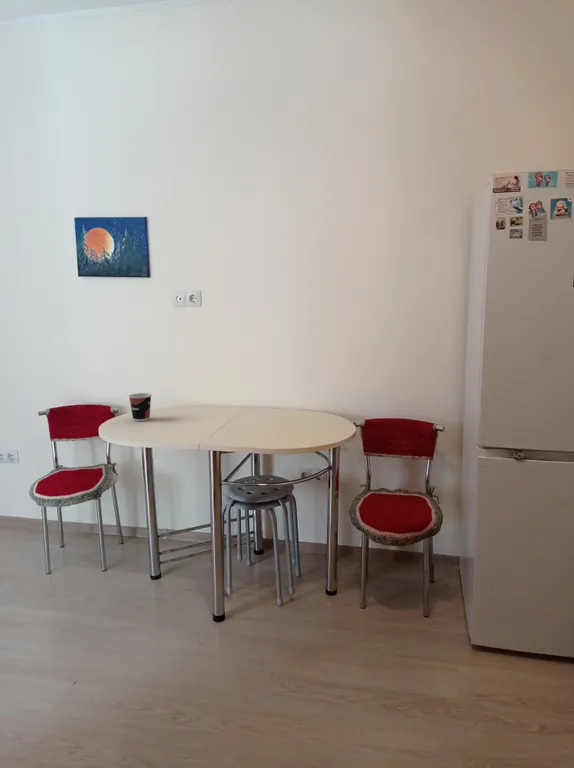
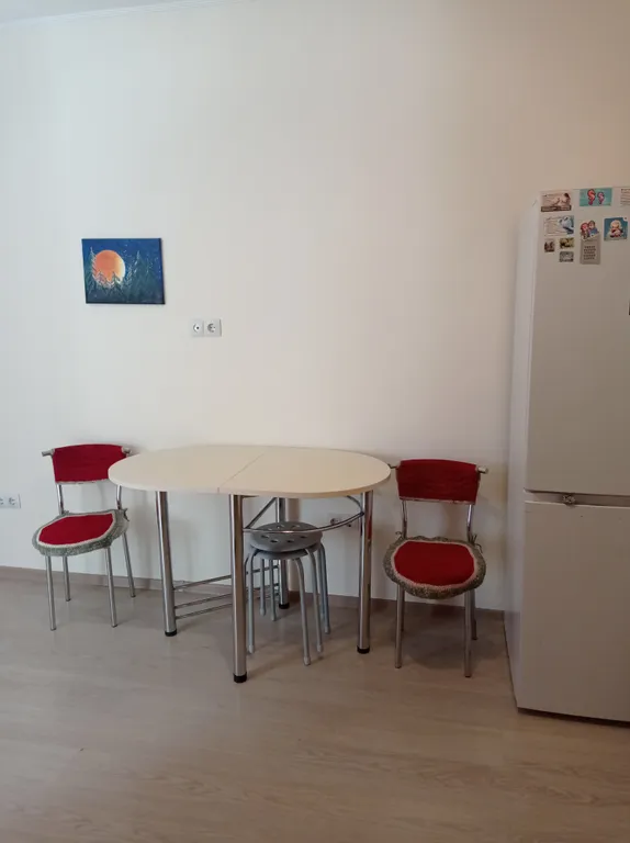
- cup [128,392,152,422]
